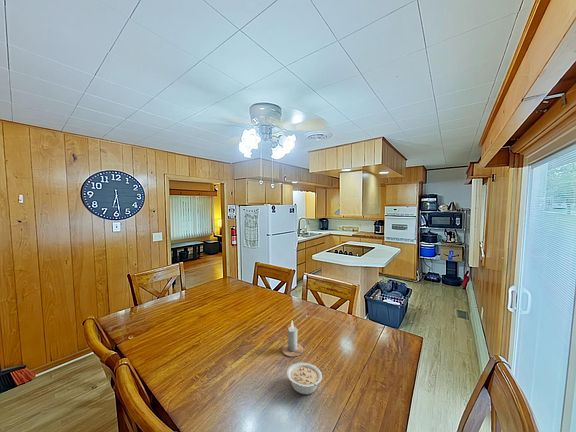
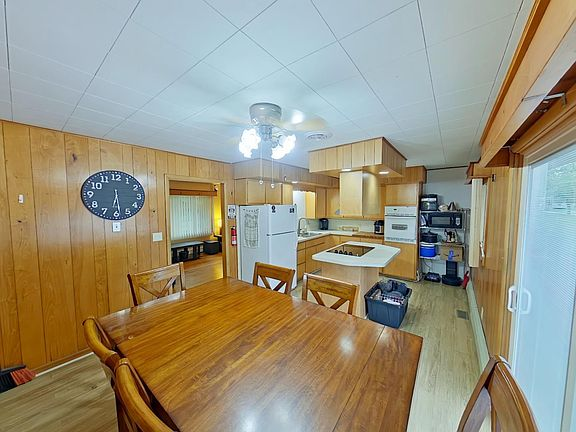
- candle [281,320,304,358]
- legume [286,362,323,395]
